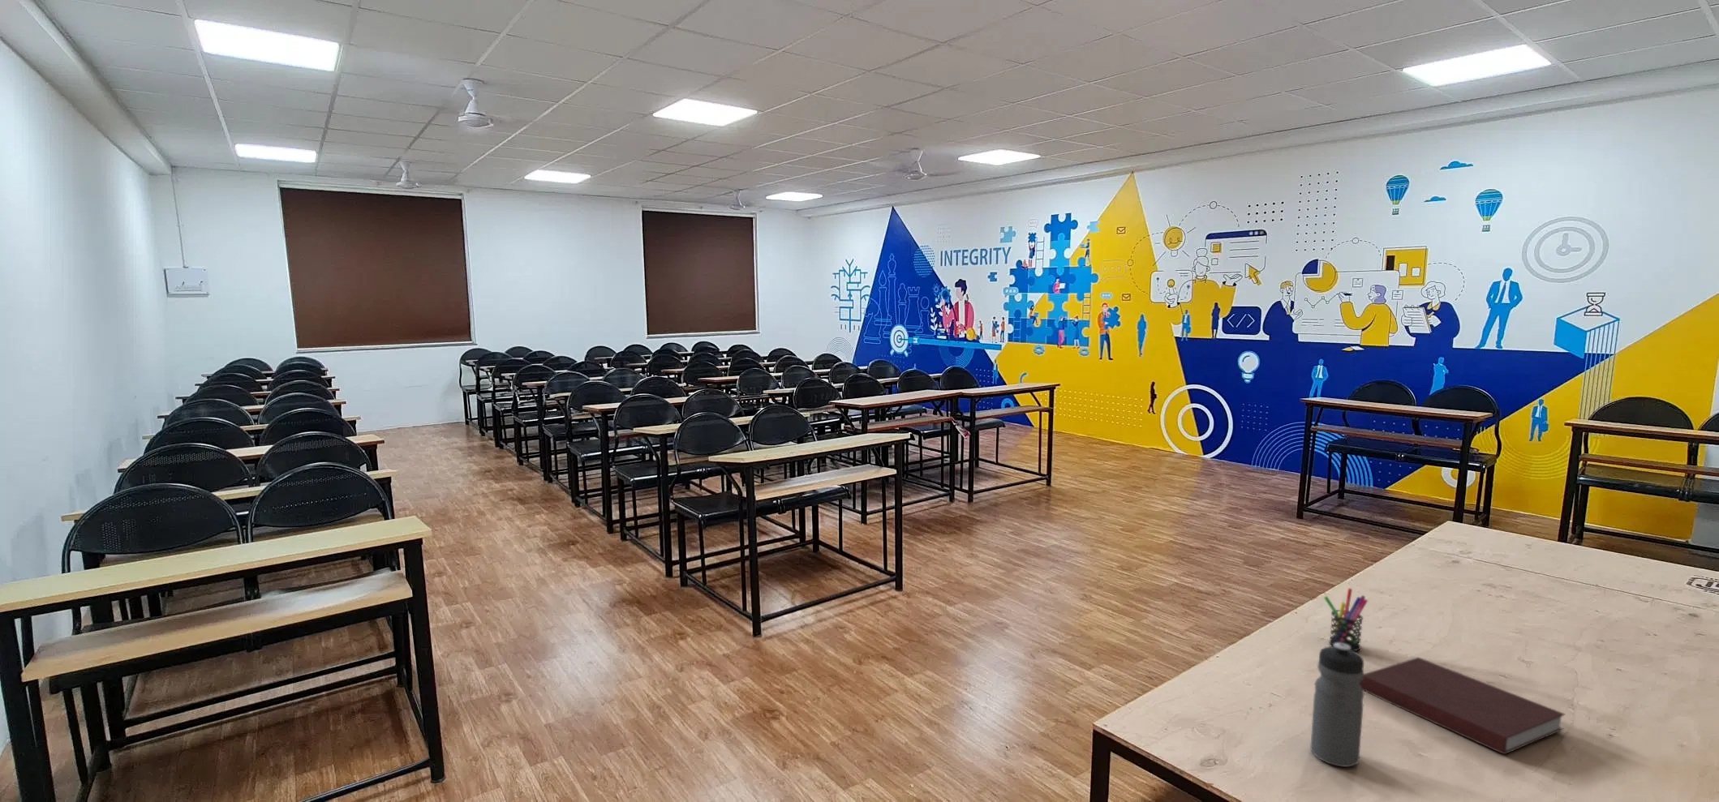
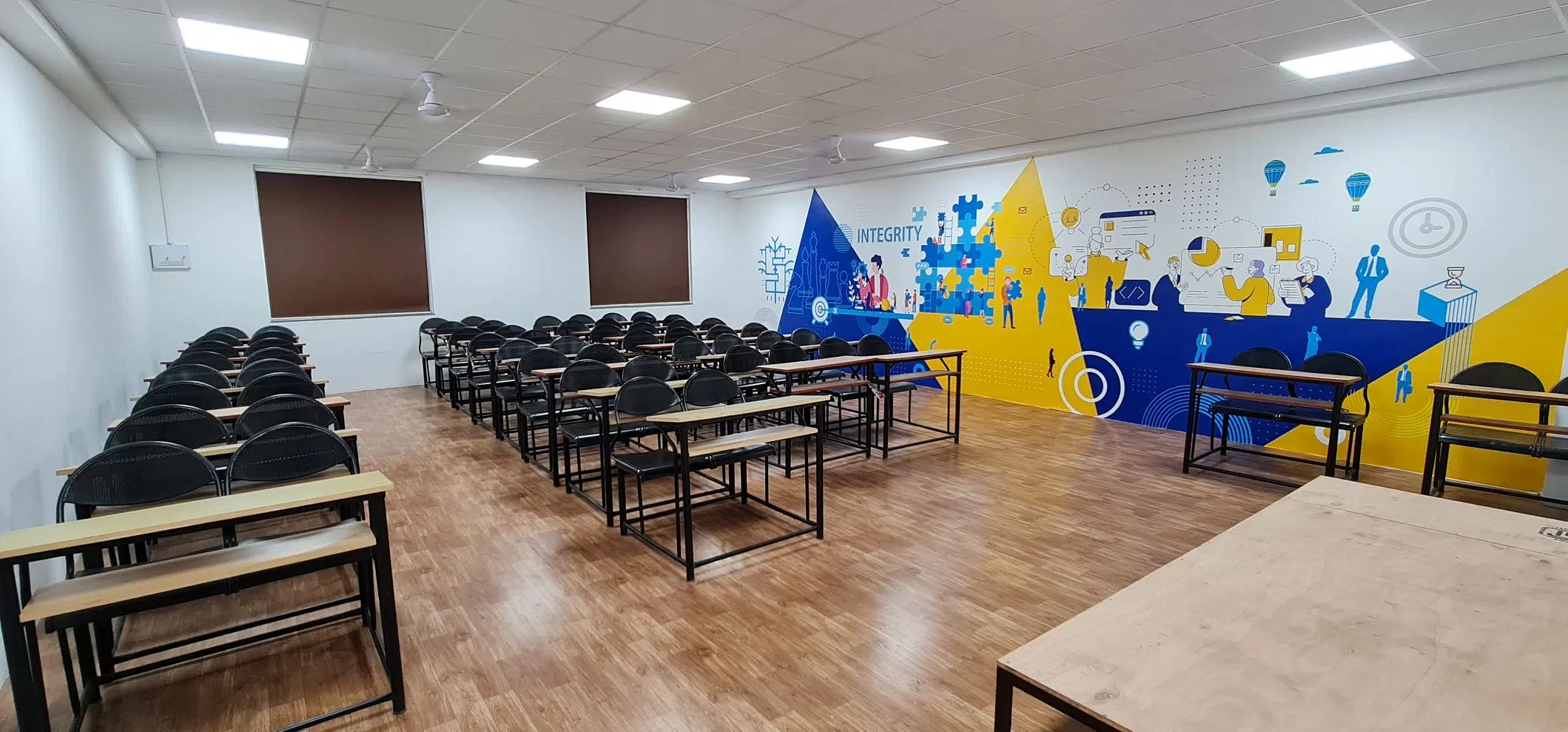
- water bottle [1309,643,1365,768]
- notebook [1358,657,1567,756]
- pen holder [1323,587,1368,652]
